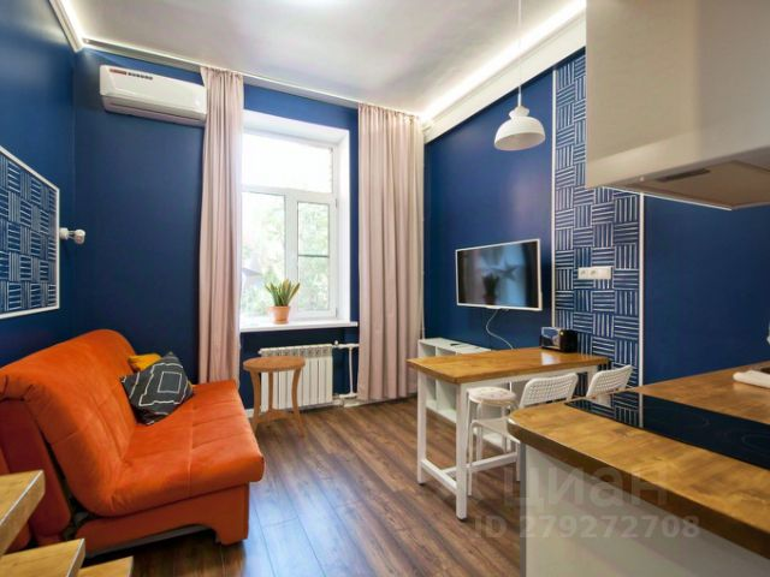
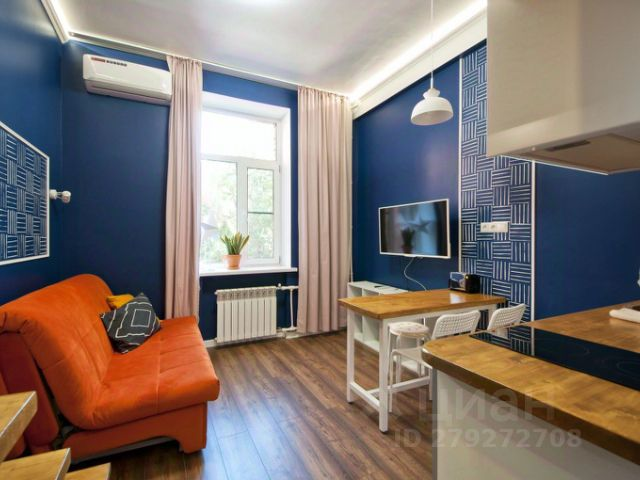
- side table [242,355,308,438]
